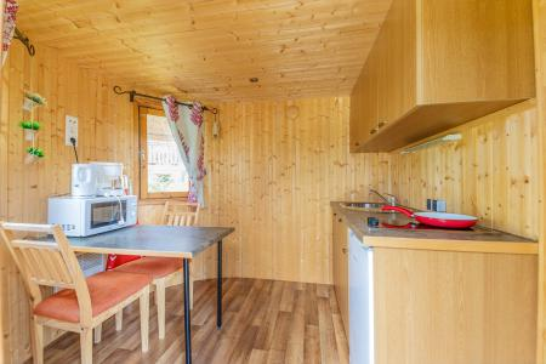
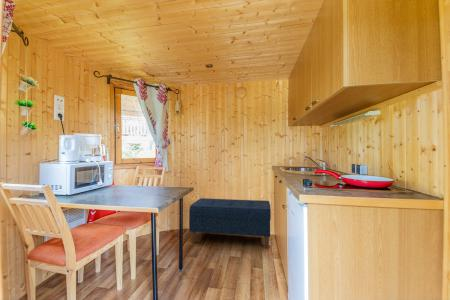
+ bench [188,197,272,249]
